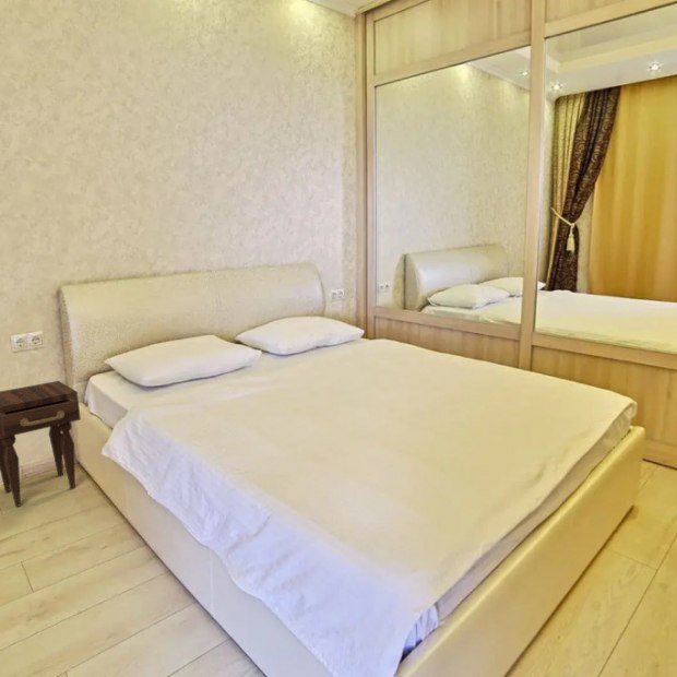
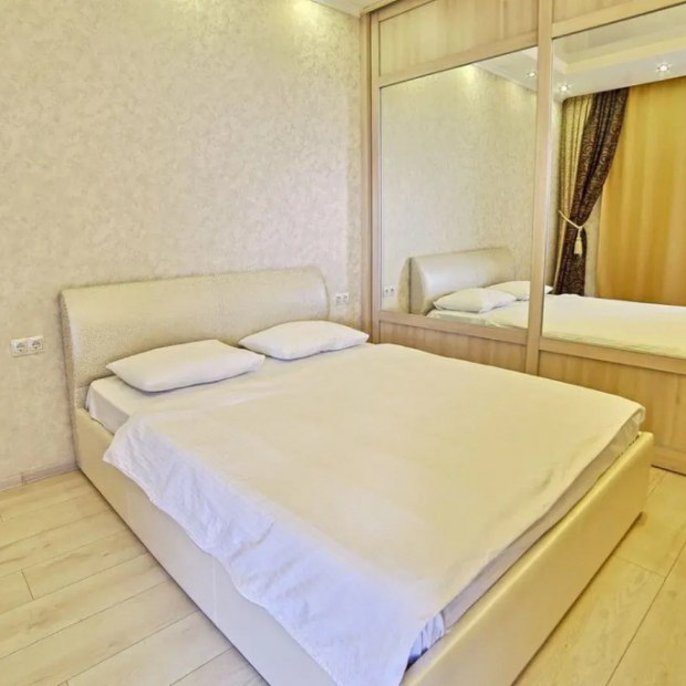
- nightstand [0,380,82,508]
